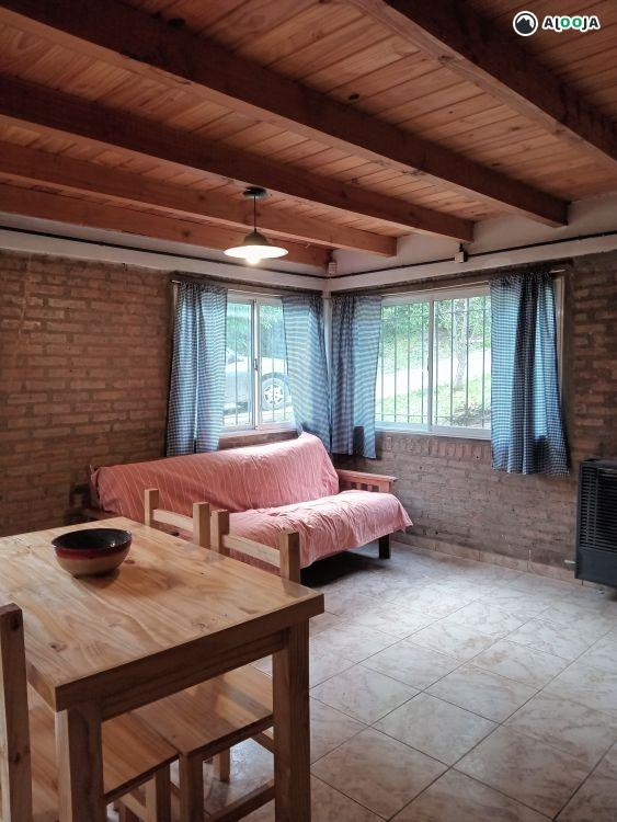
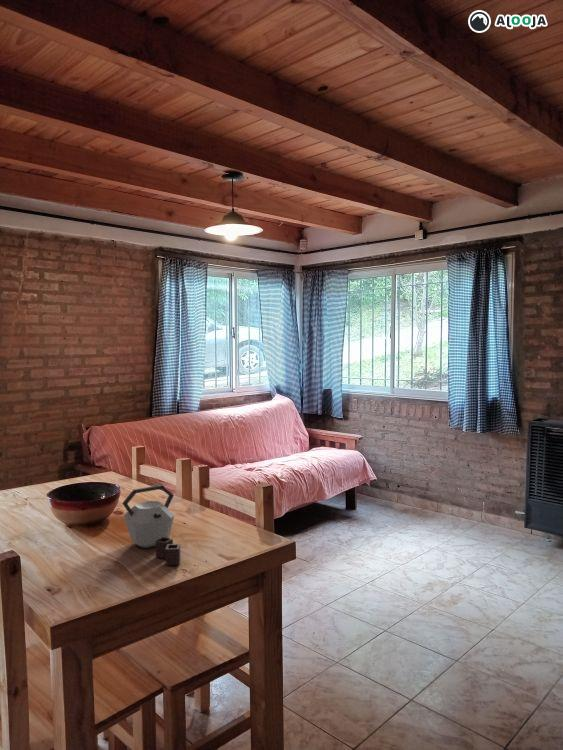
+ kettle [121,484,182,566]
